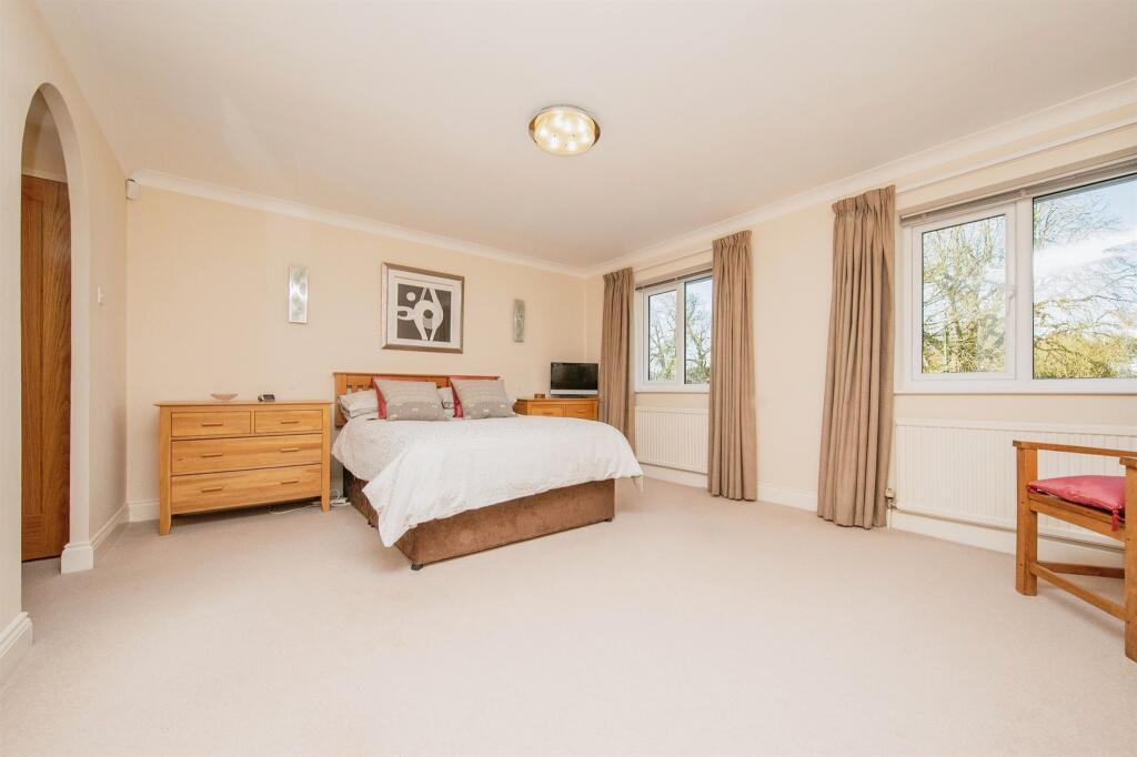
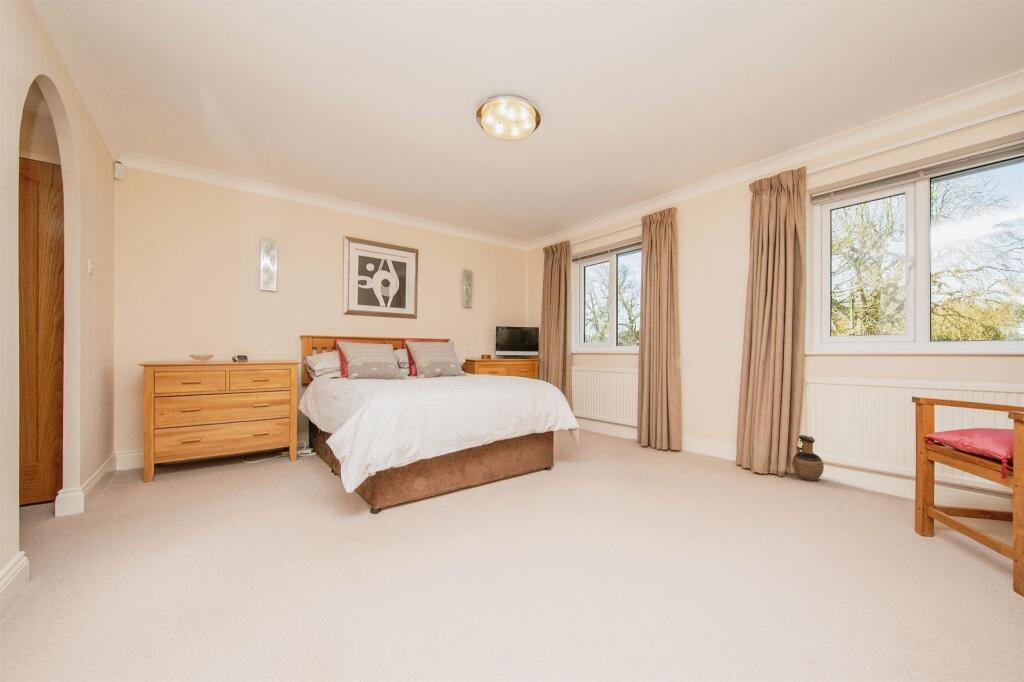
+ ceramic jug [791,434,825,482]
